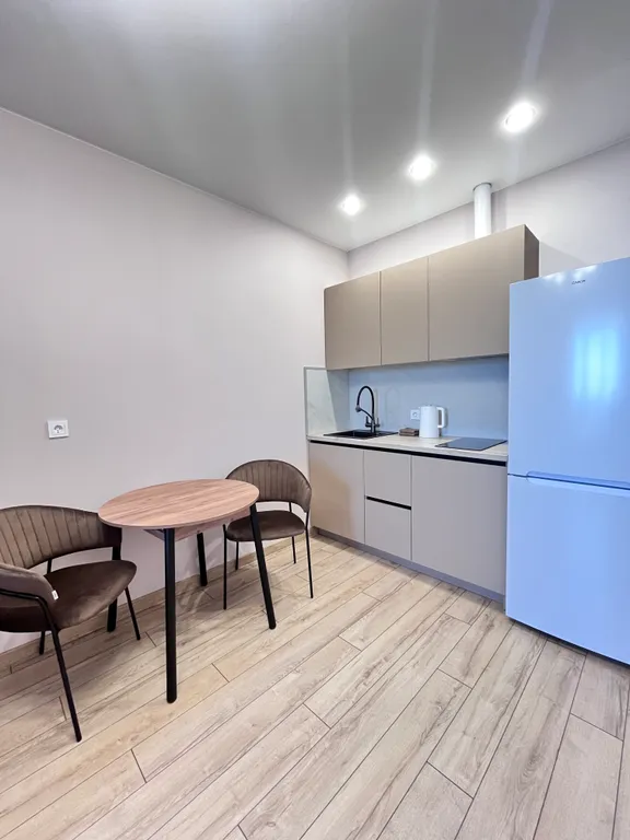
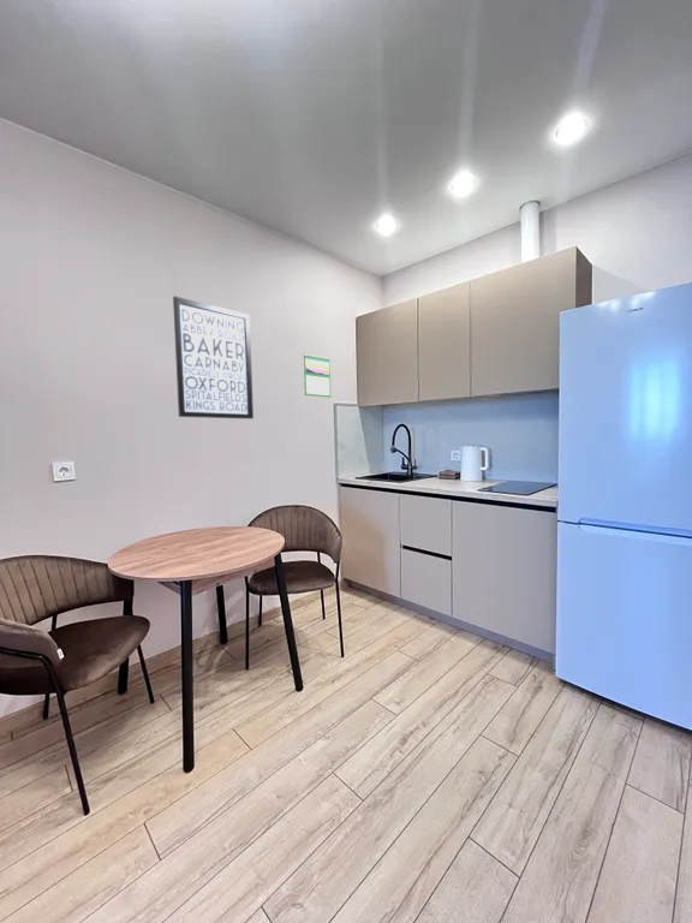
+ calendar [303,353,332,399]
+ wall art [172,296,255,419]
